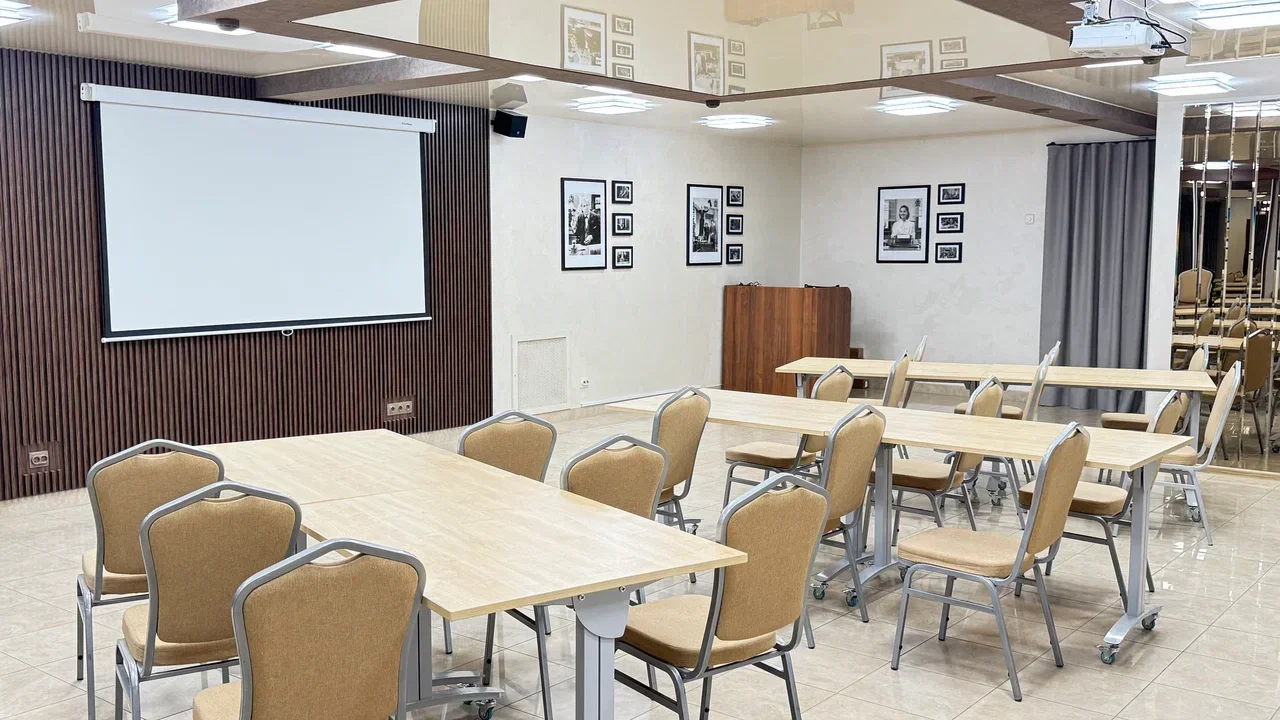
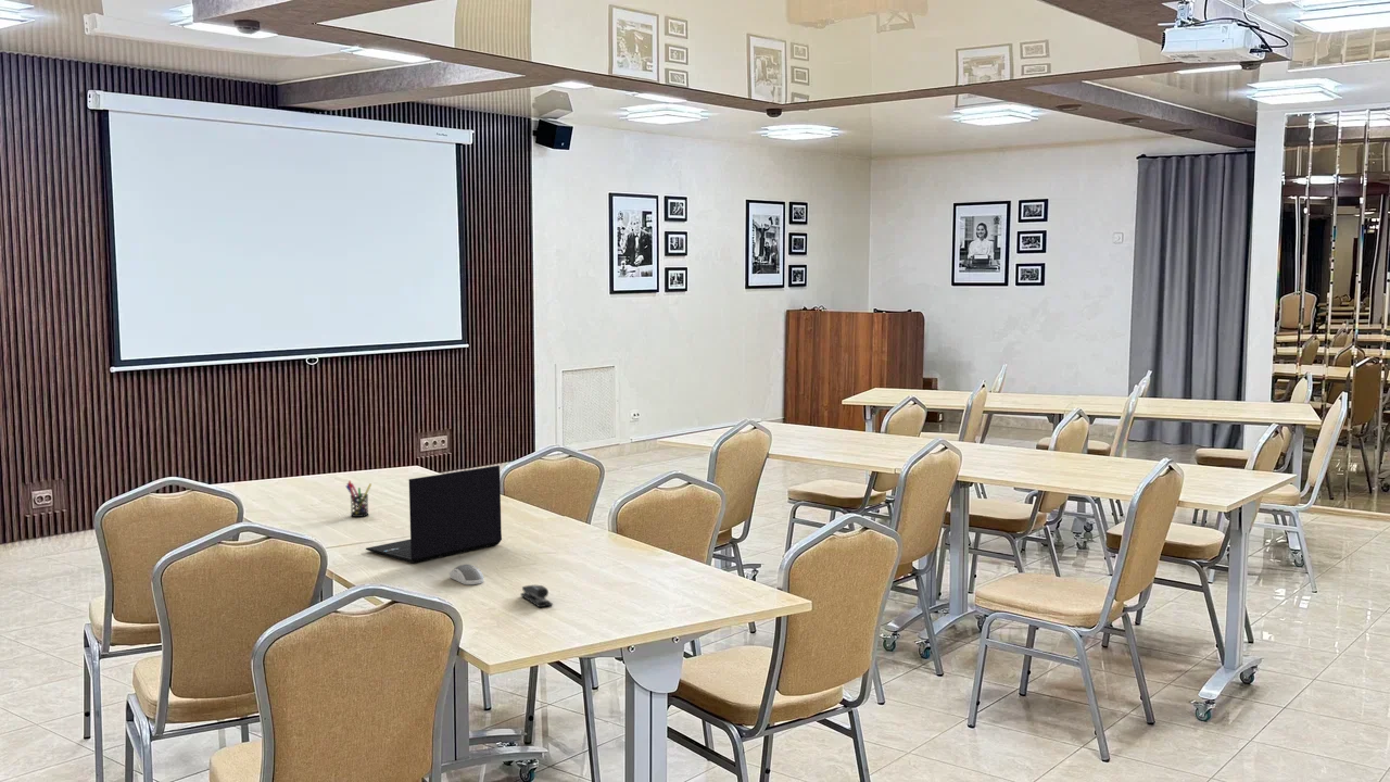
+ laptop [365,465,503,565]
+ computer mouse [448,564,485,585]
+ stapler [519,584,554,608]
+ pen holder [345,480,372,518]
